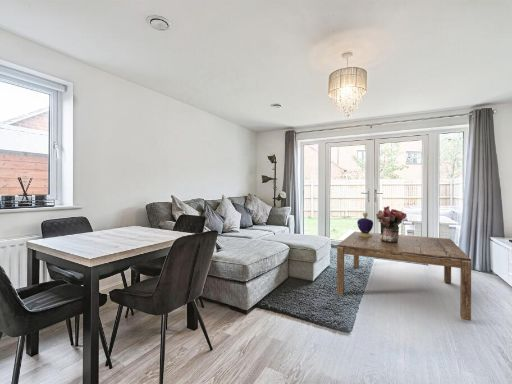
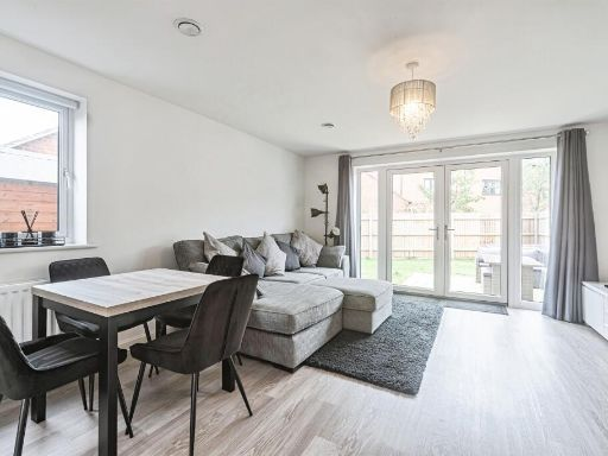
- bouquet [375,205,408,243]
- decorative container [356,212,374,237]
- coffee table [336,231,472,322]
